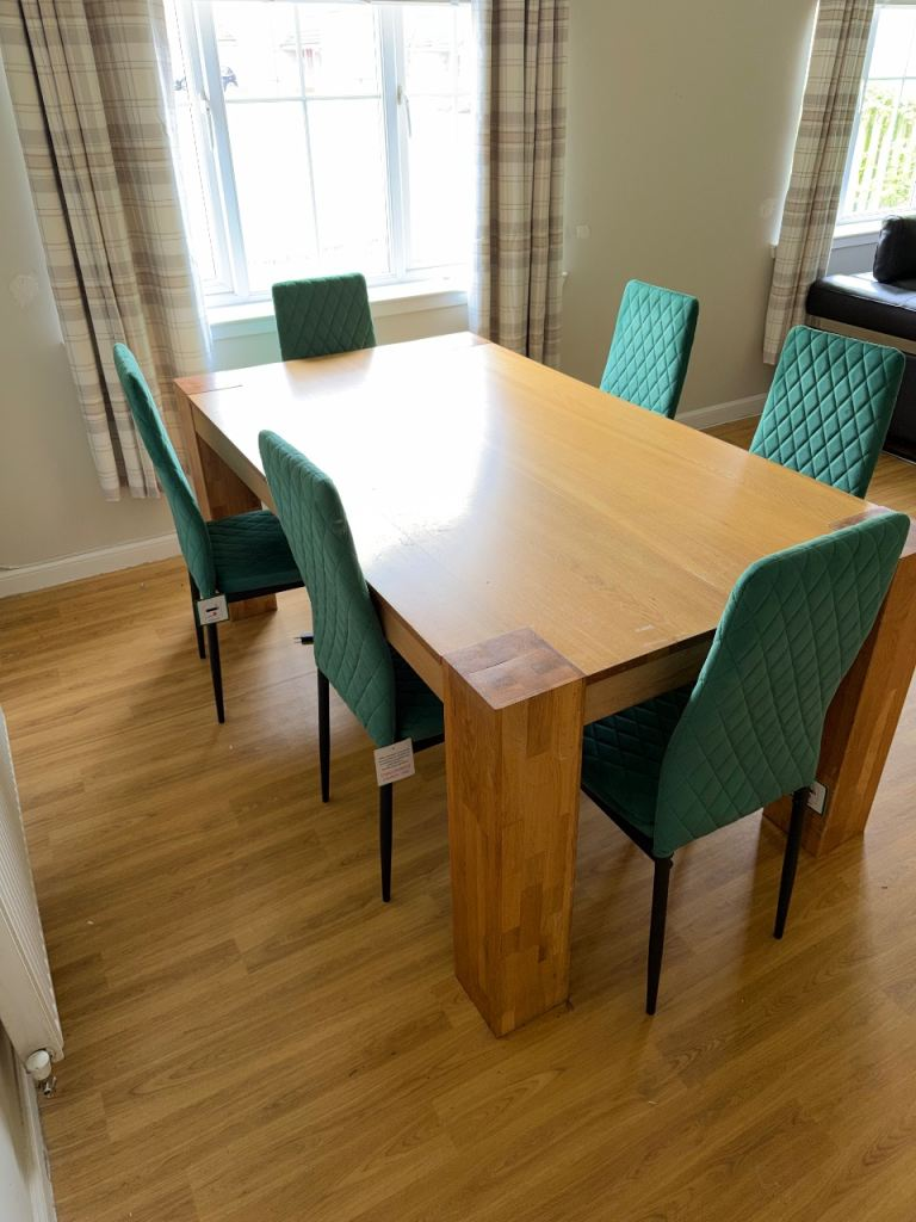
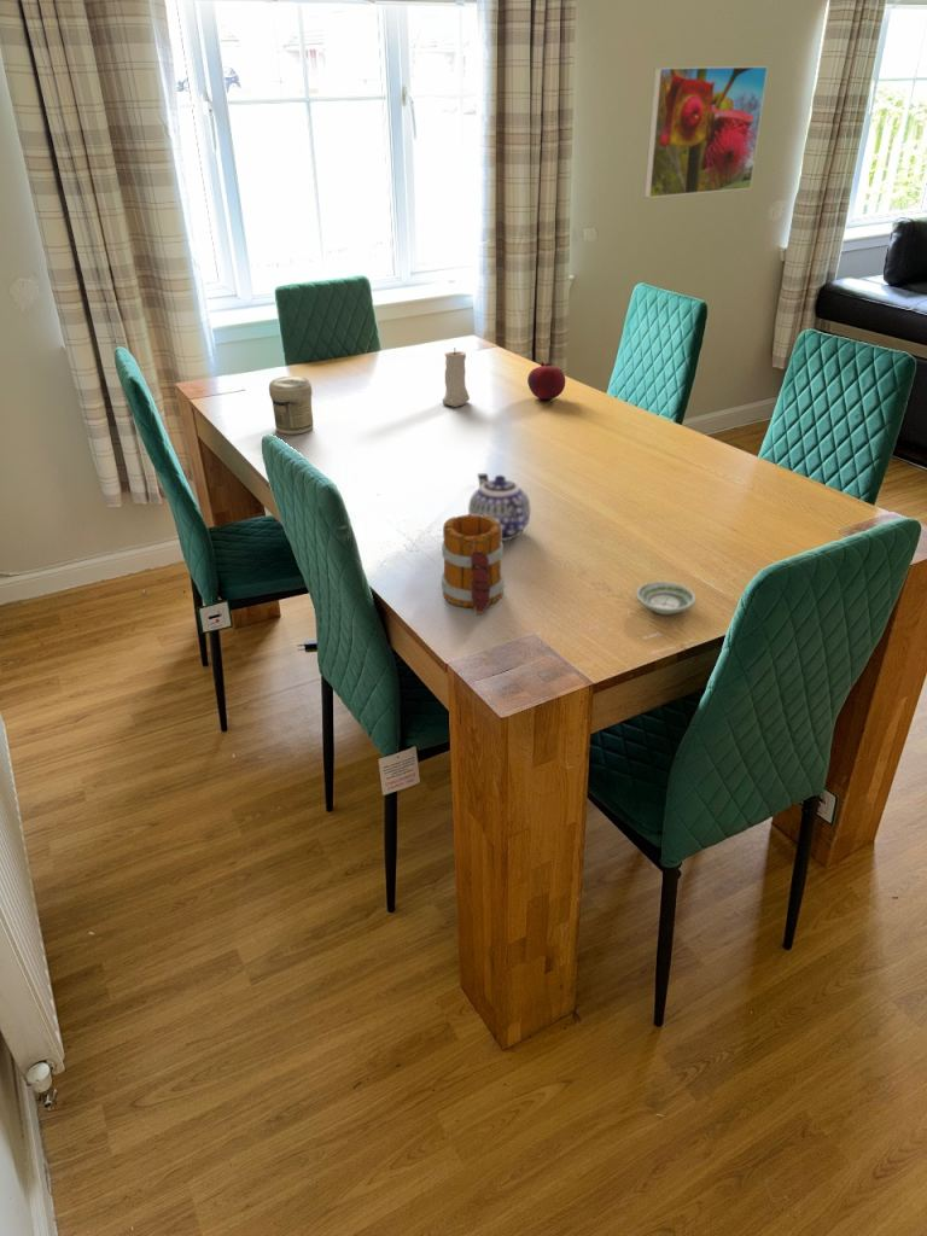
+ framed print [643,65,769,199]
+ fruit [526,361,566,401]
+ jar [268,375,314,436]
+ saucer [635,581,696,616]
+ teapot [467,472,531,542]
+ candle [442,346,471,408]
+ mug [441,513,506,616]
